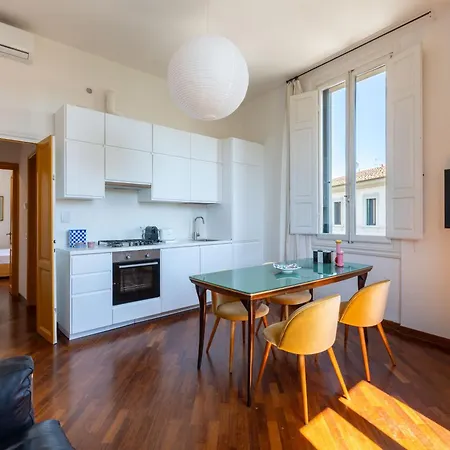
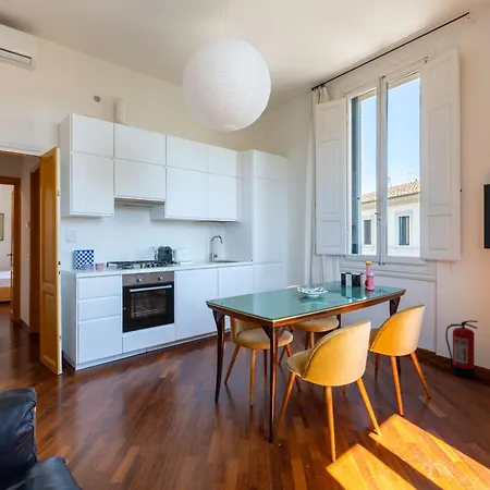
+ fire extinguisher [444,319,479,379]
